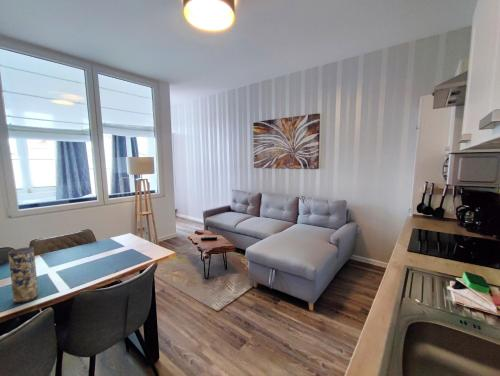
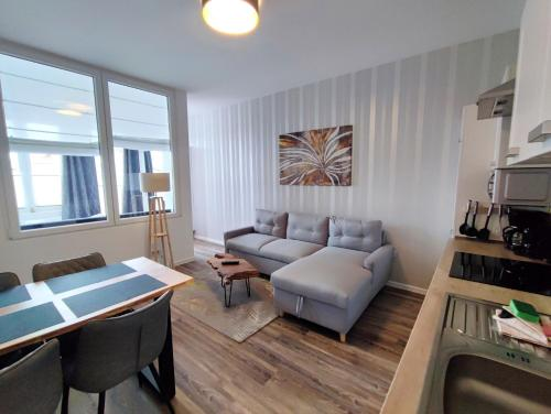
- vase [7,246,39,304]
